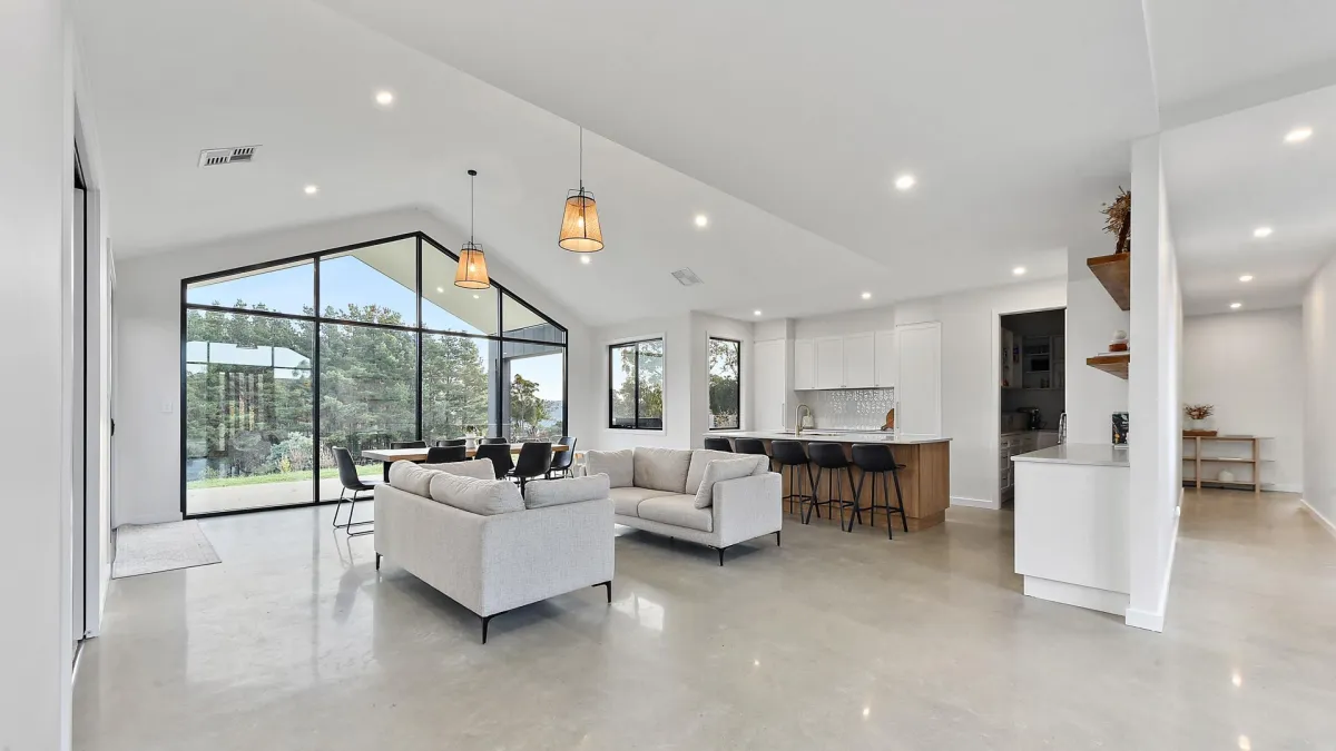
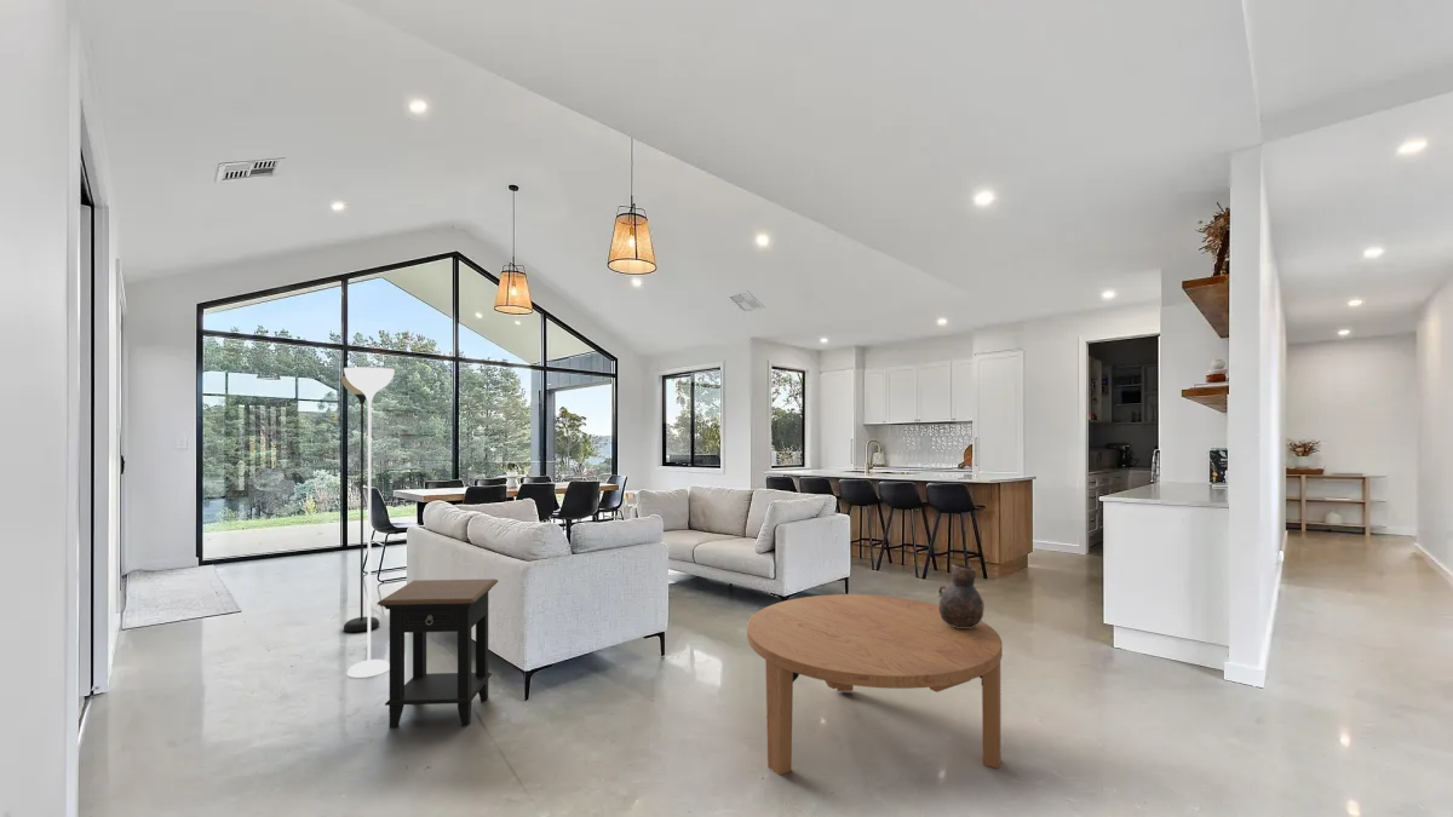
+ vase [937,563,986,628]
+ side table [377,579,499,729]
+ coffee table [746,593,1004,776]
+ floor lamp [340,367,396,679]
